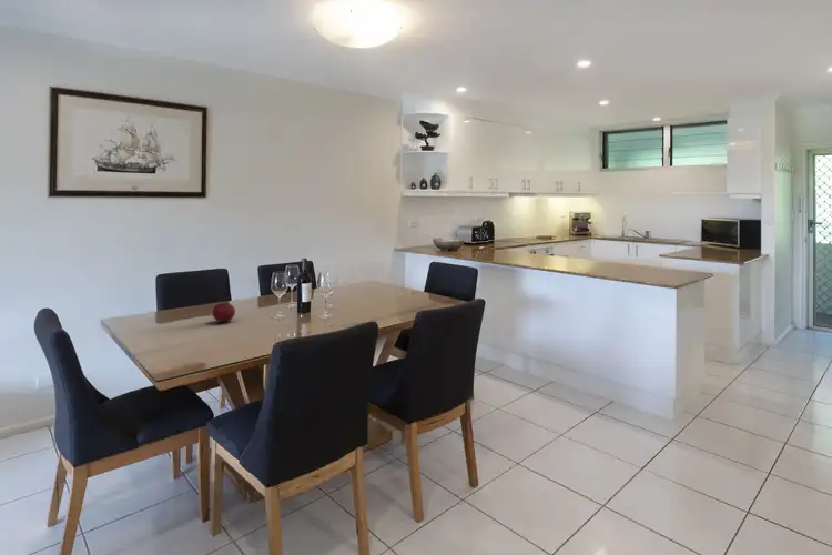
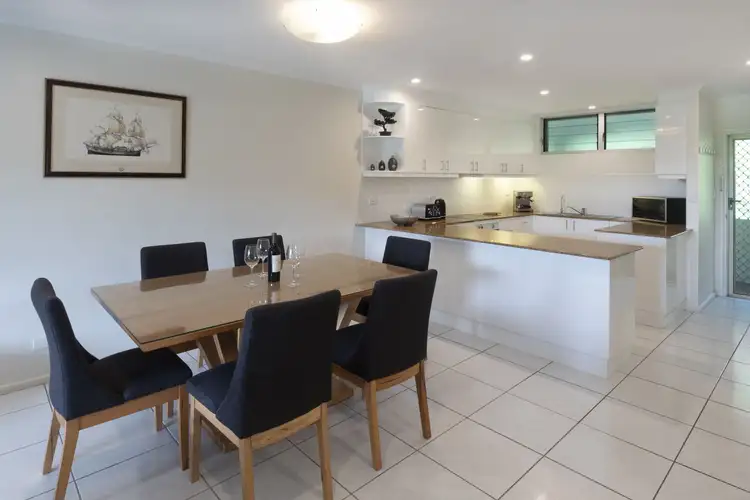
- fruit [212,301,236,323]
